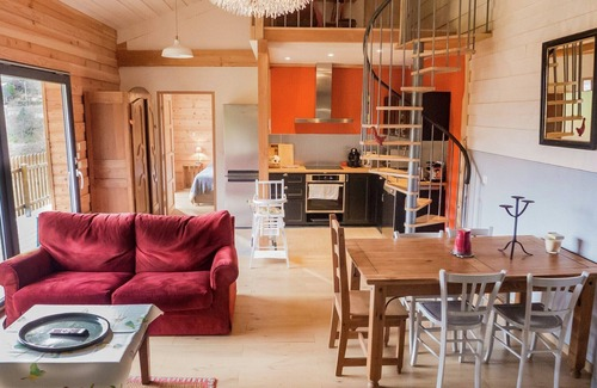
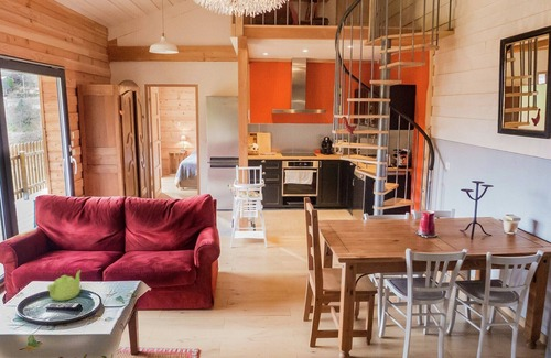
+ teapot [46,269,83,302]
